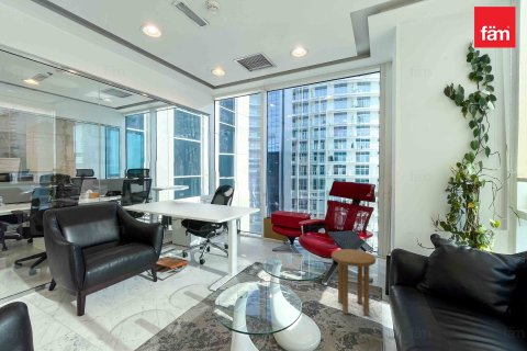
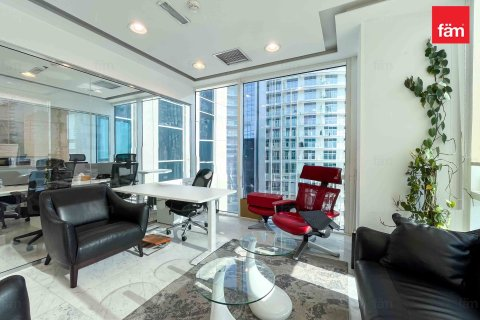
- side table [330,248,377,316]
